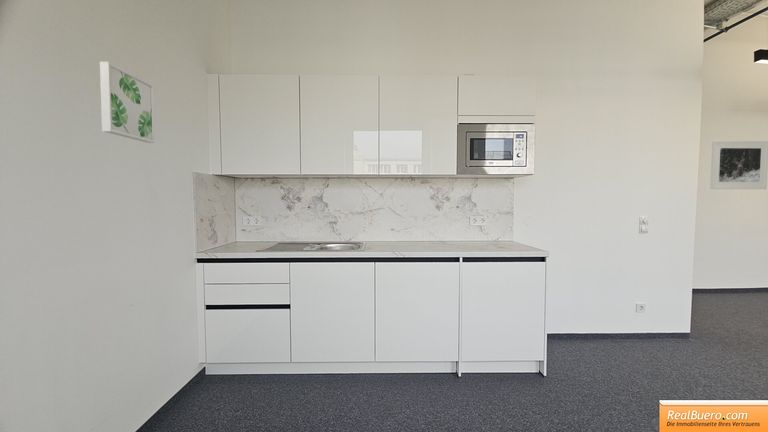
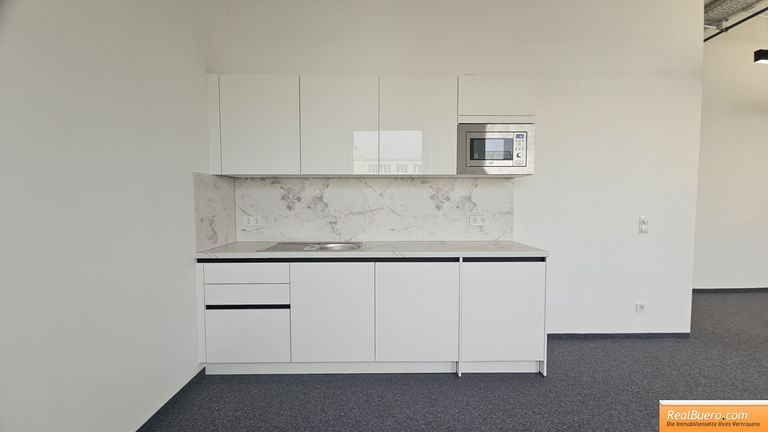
- wall art [99,61,156,144]
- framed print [709,140,768,190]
